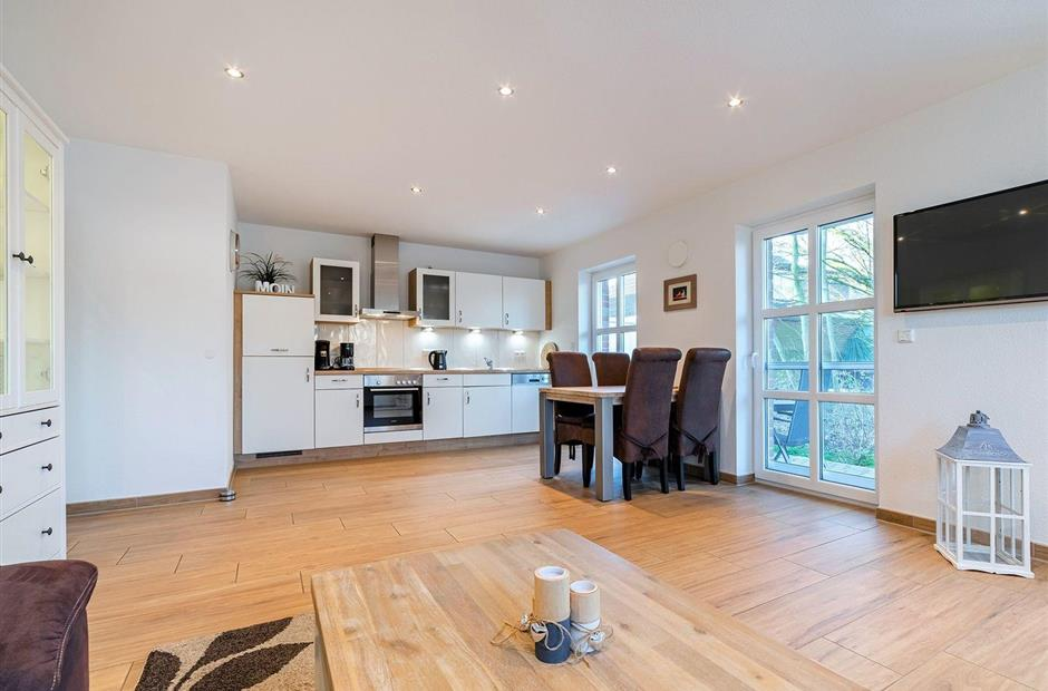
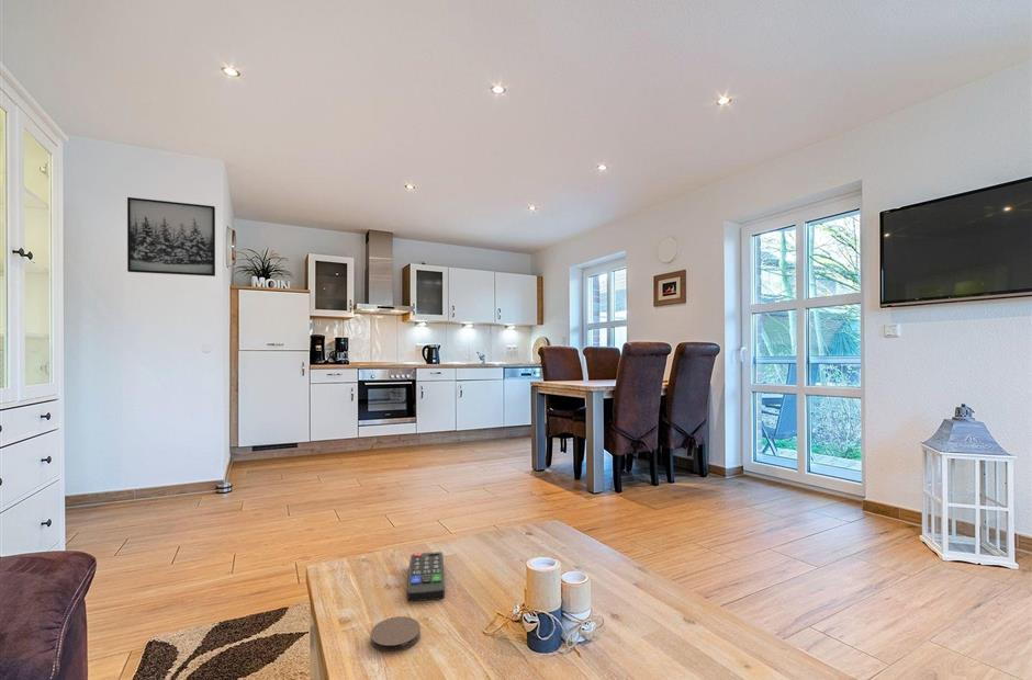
+ wall art [126,196,216,277]
+ remote control [406,551,446,602]
+ coaster [370,615,422,654]
